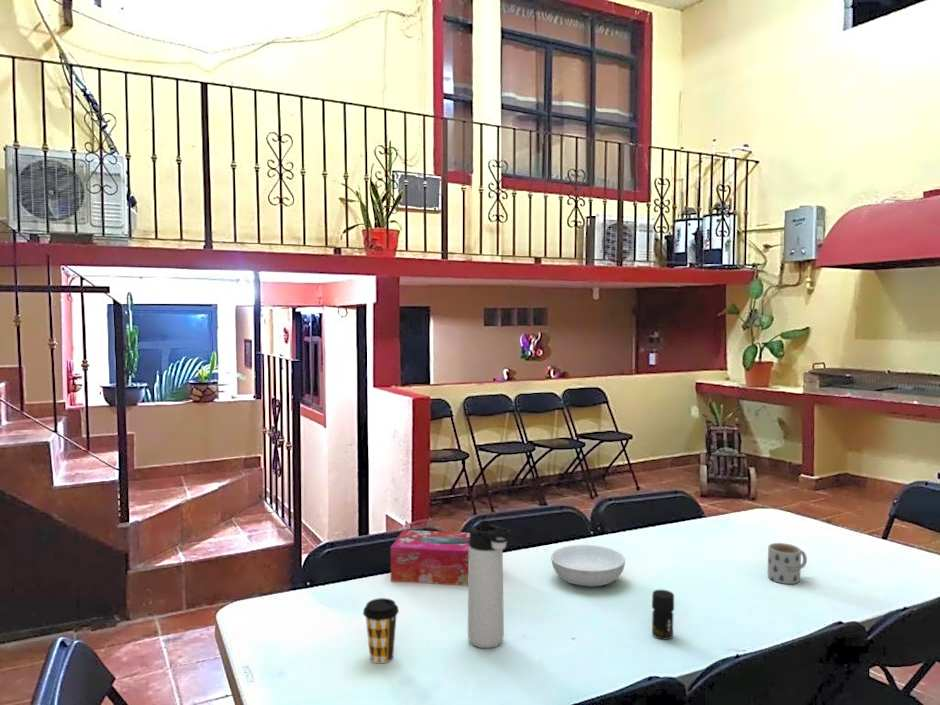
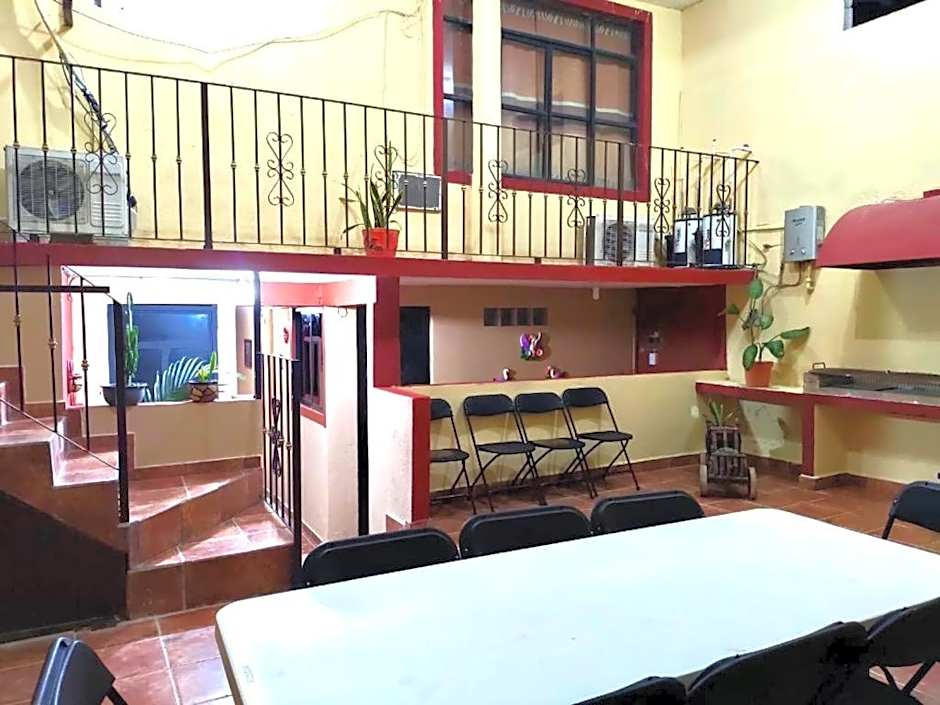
- thermos bottle [467,520,512,649]
- mug [767,542,808,585]
- tissue box [390,529,470,587]
- serving bowl [550,544,626,587]
- jar [651,589,675,640]
- coffee cup [362,597,400,664]
